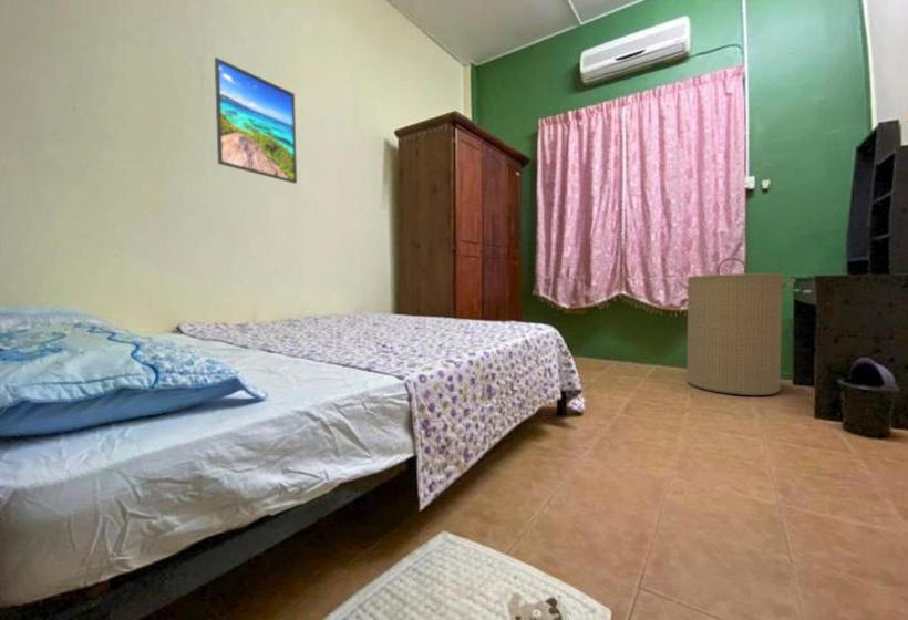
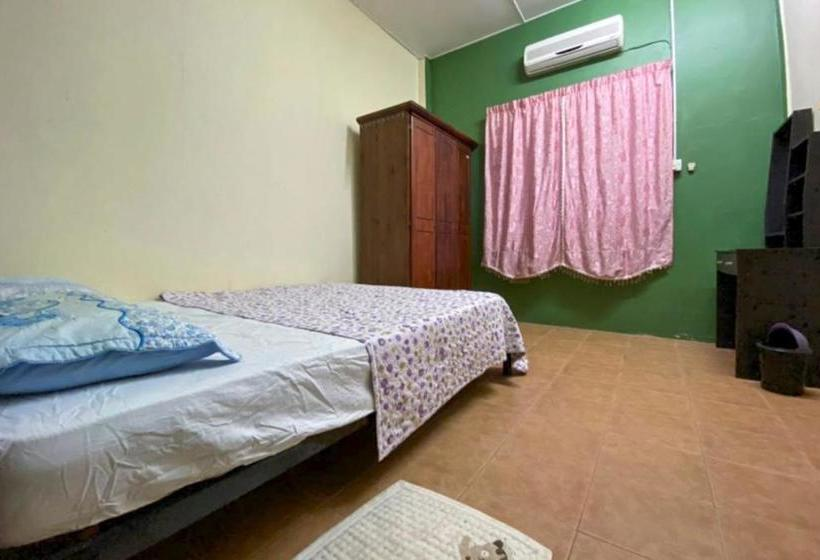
- laundry hamper [677,257,797,396]
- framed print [214,56,298,185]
